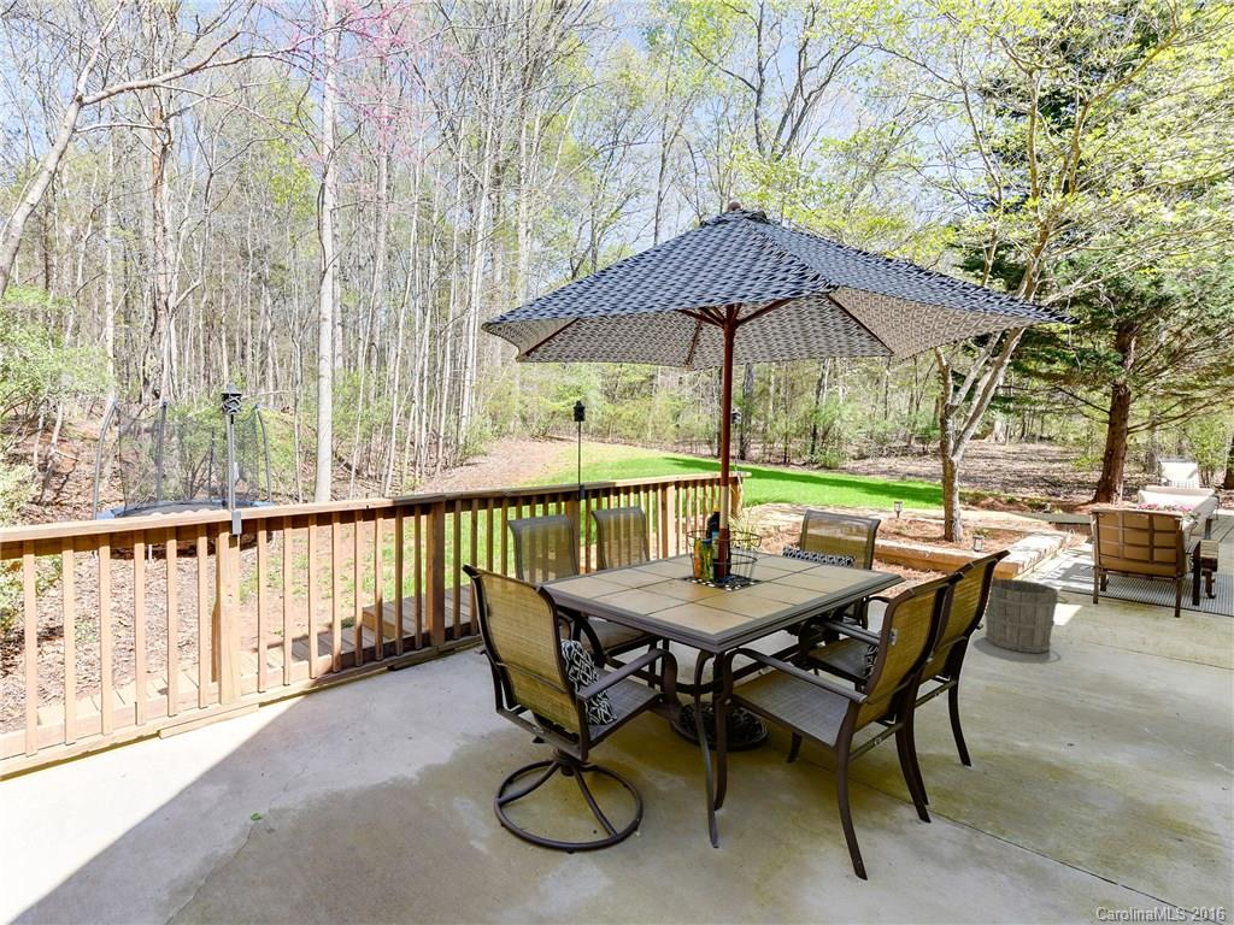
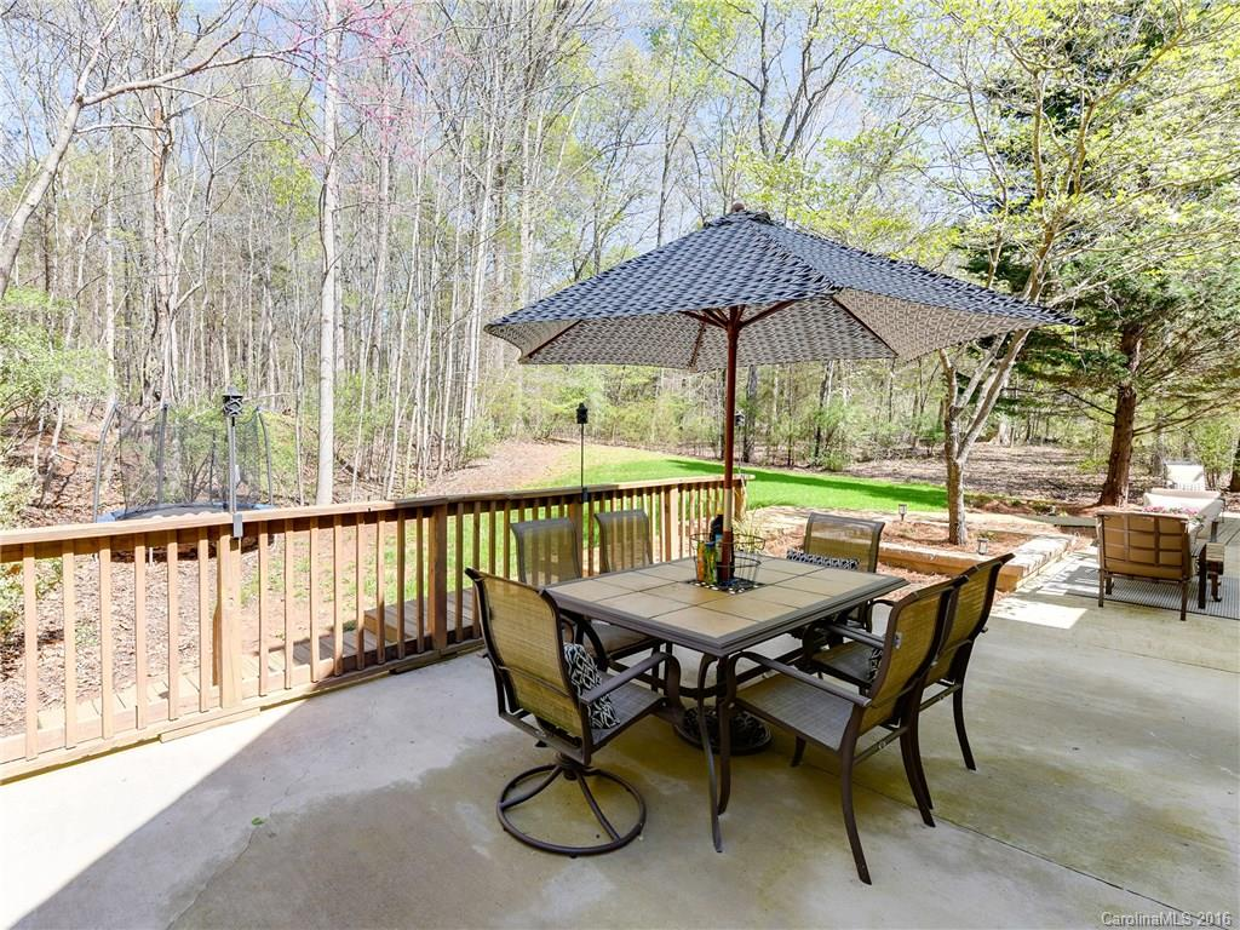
- bucket [983,575,1069,654]
